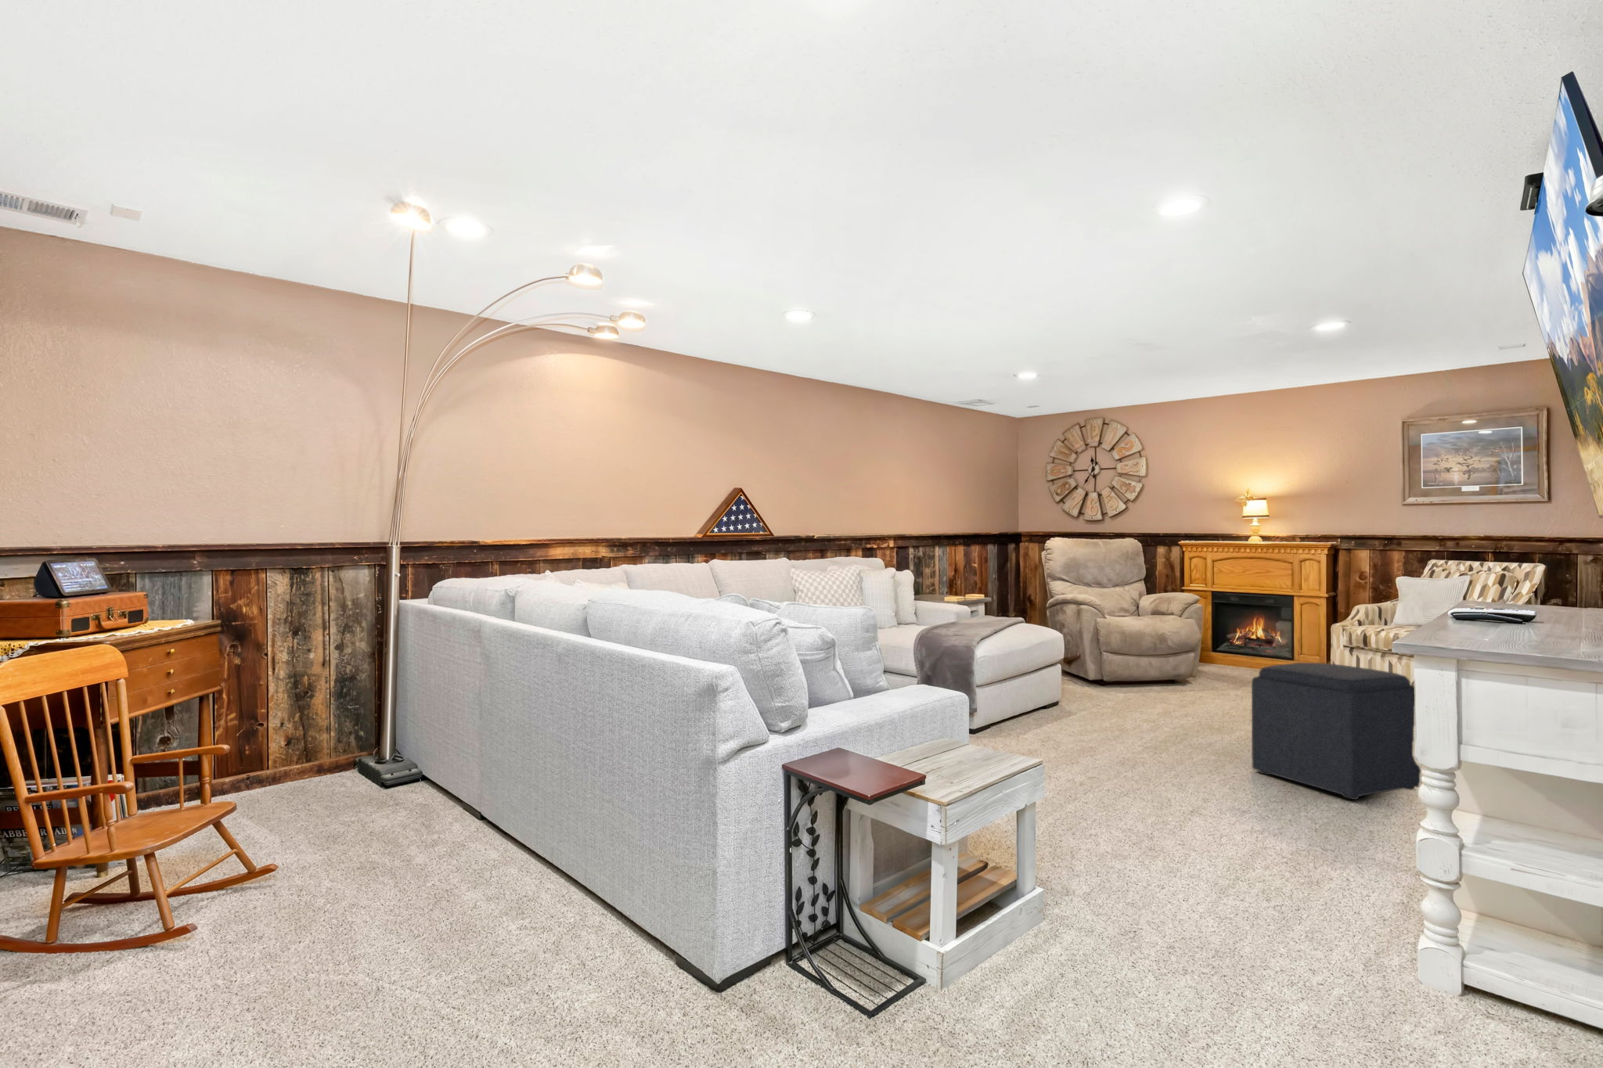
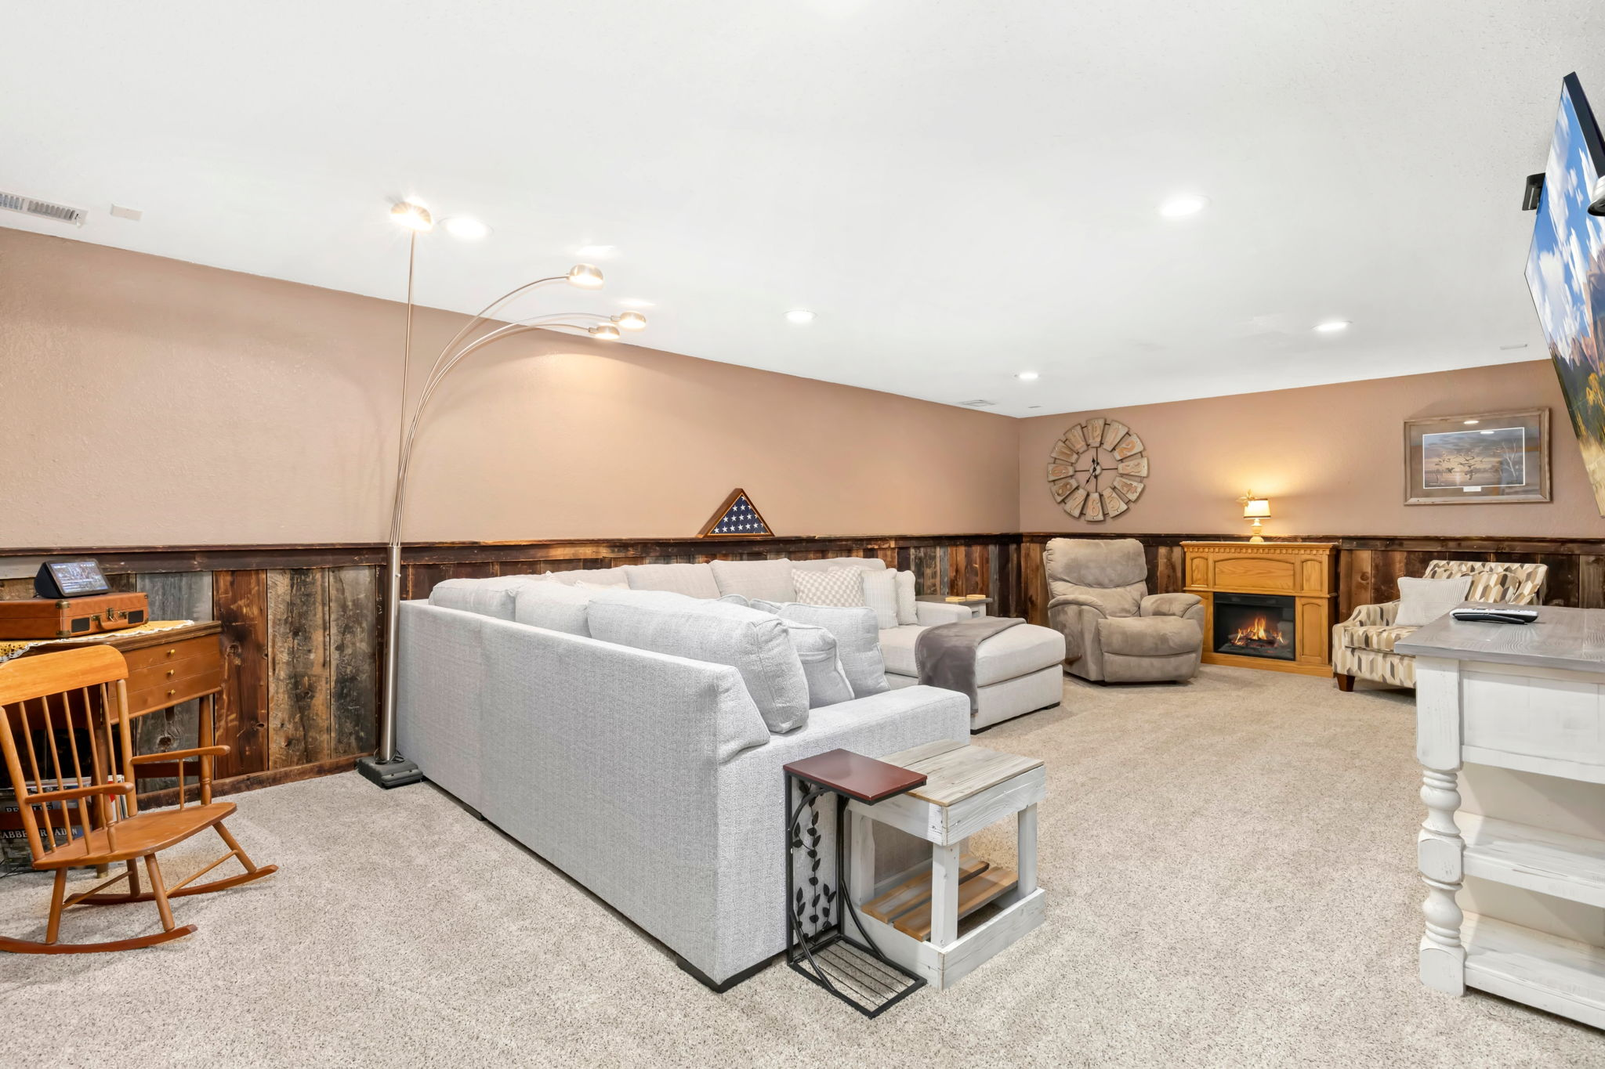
- ottoman [1250,662,1422,801]
